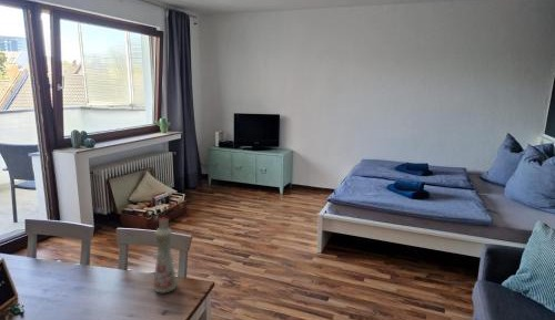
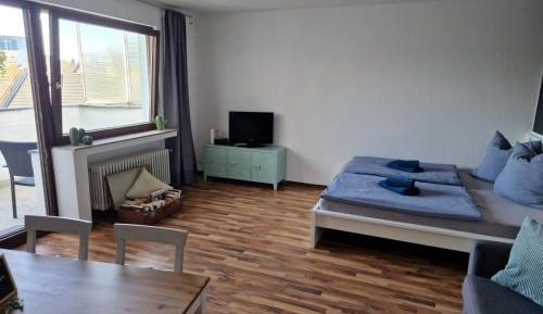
- bottle [152,217,179,295]
